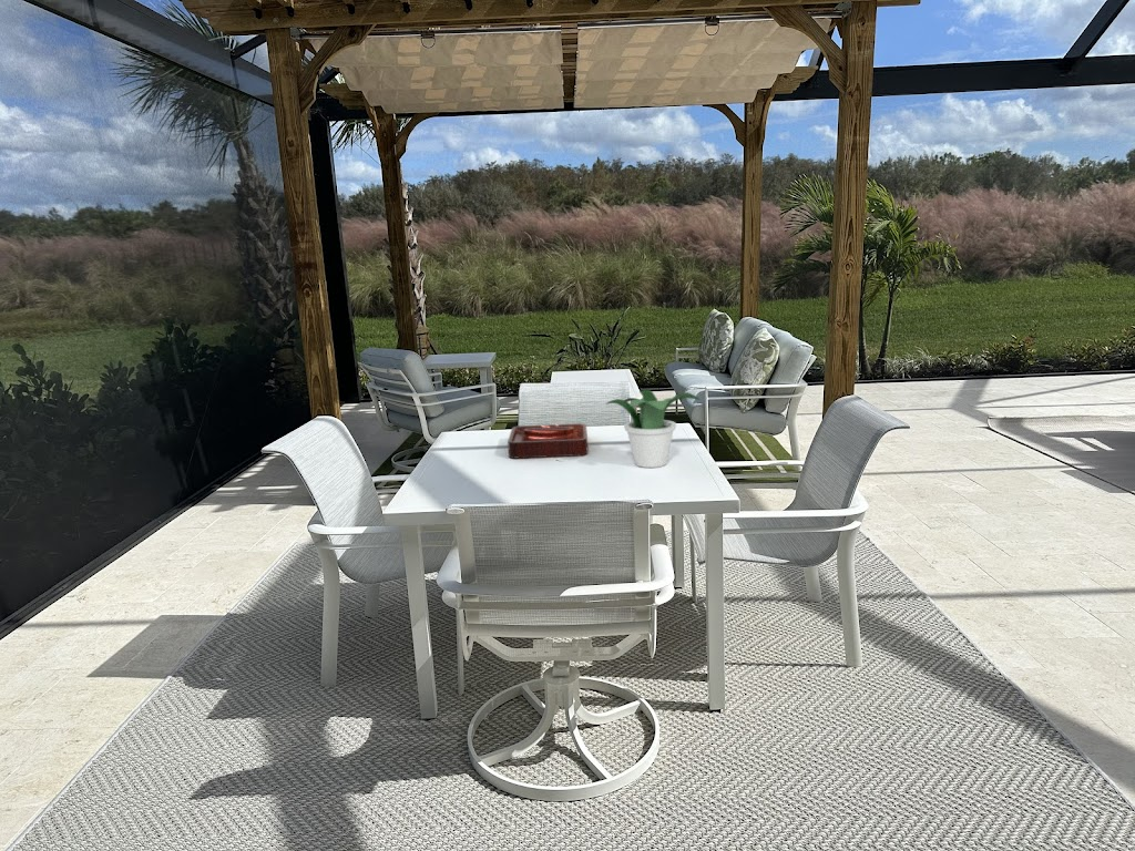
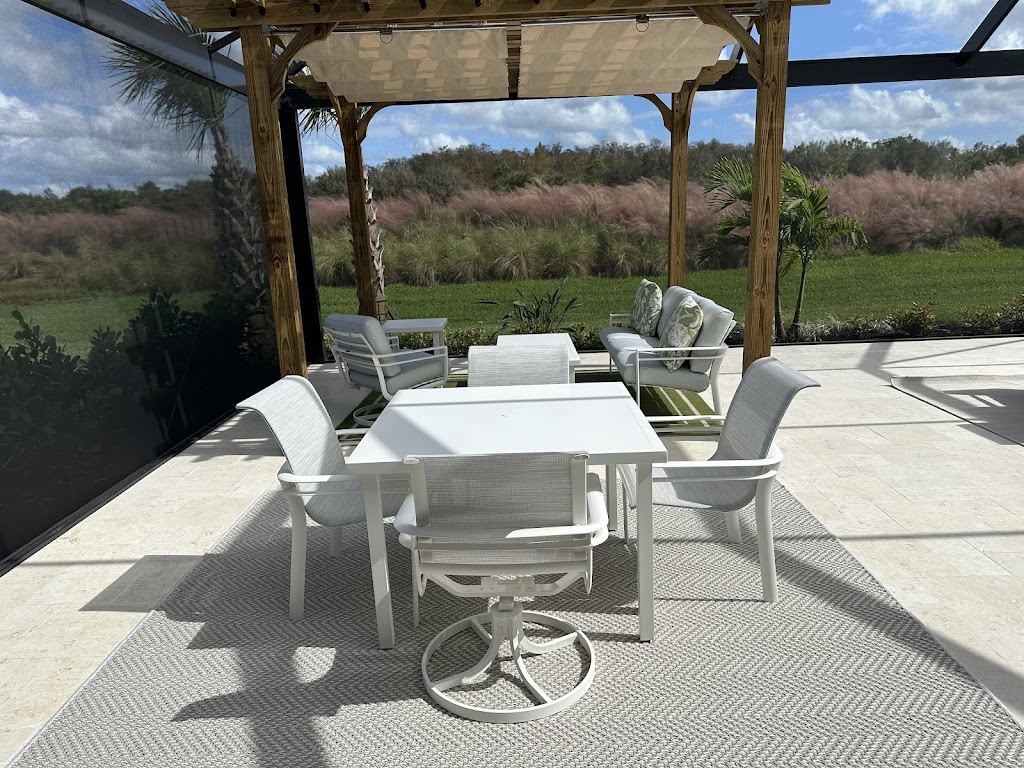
- decorative tray [507,422,590,460]
- potted plant [604,389,702,469]
